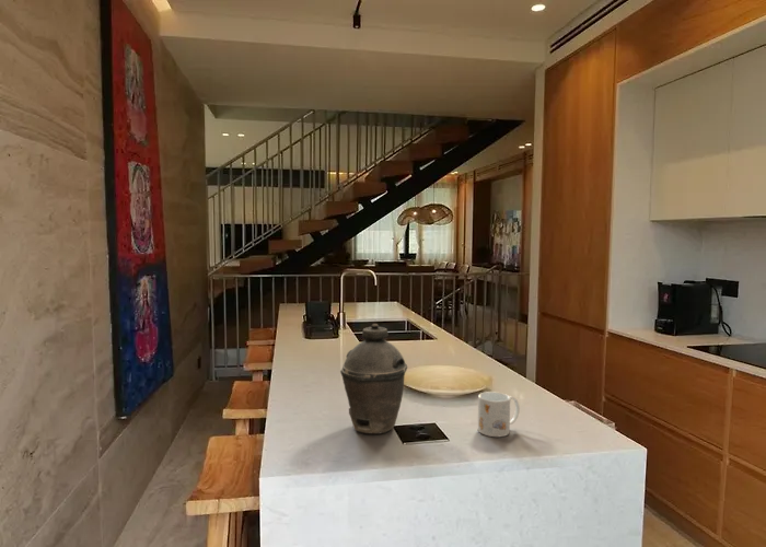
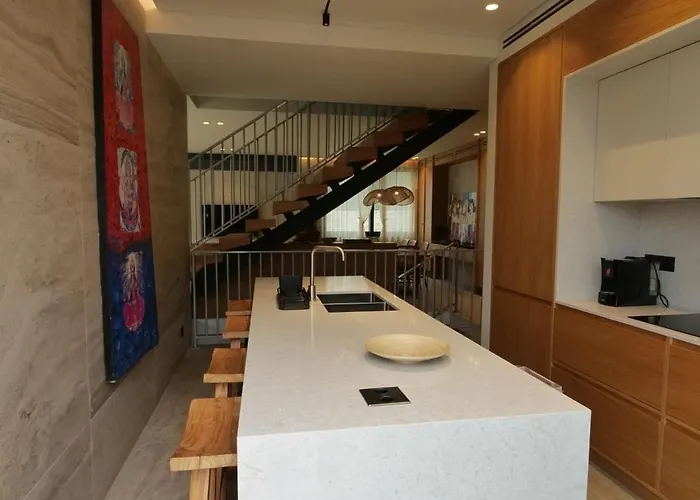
- mug [477,391,521,438]
- kettle [339,323,408,435]
